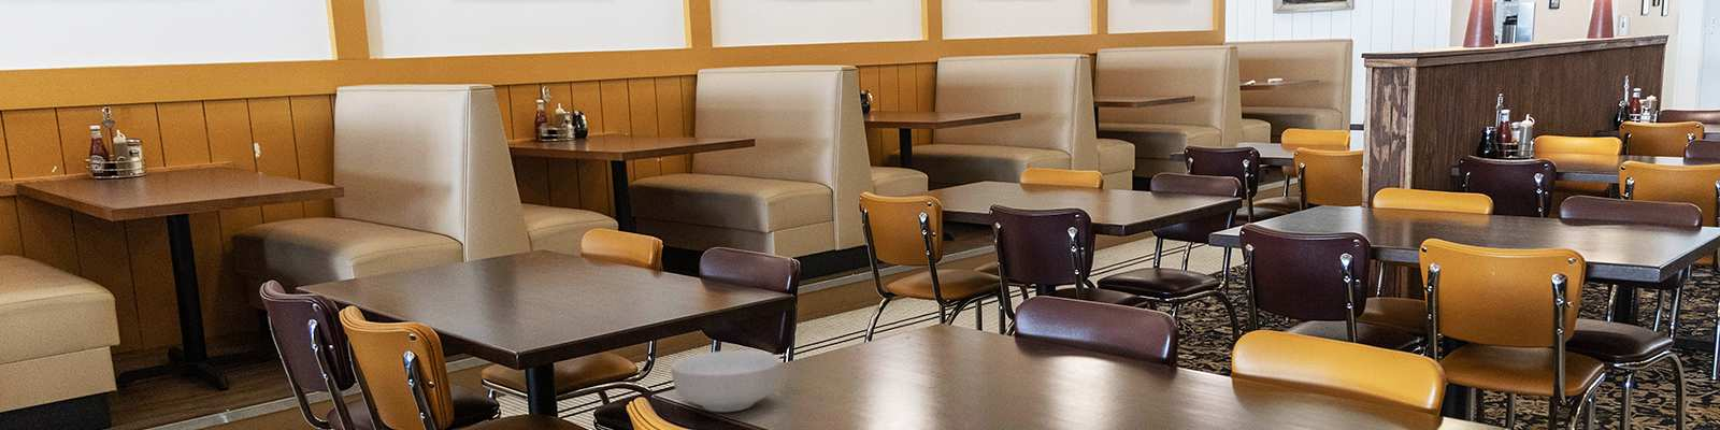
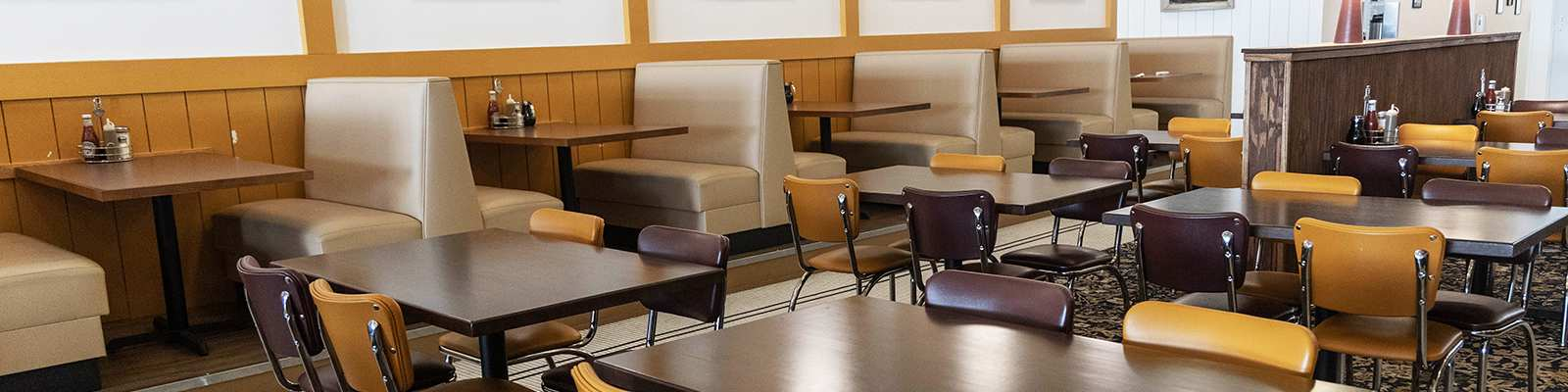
- cereal bowl [670,350,781,412]
